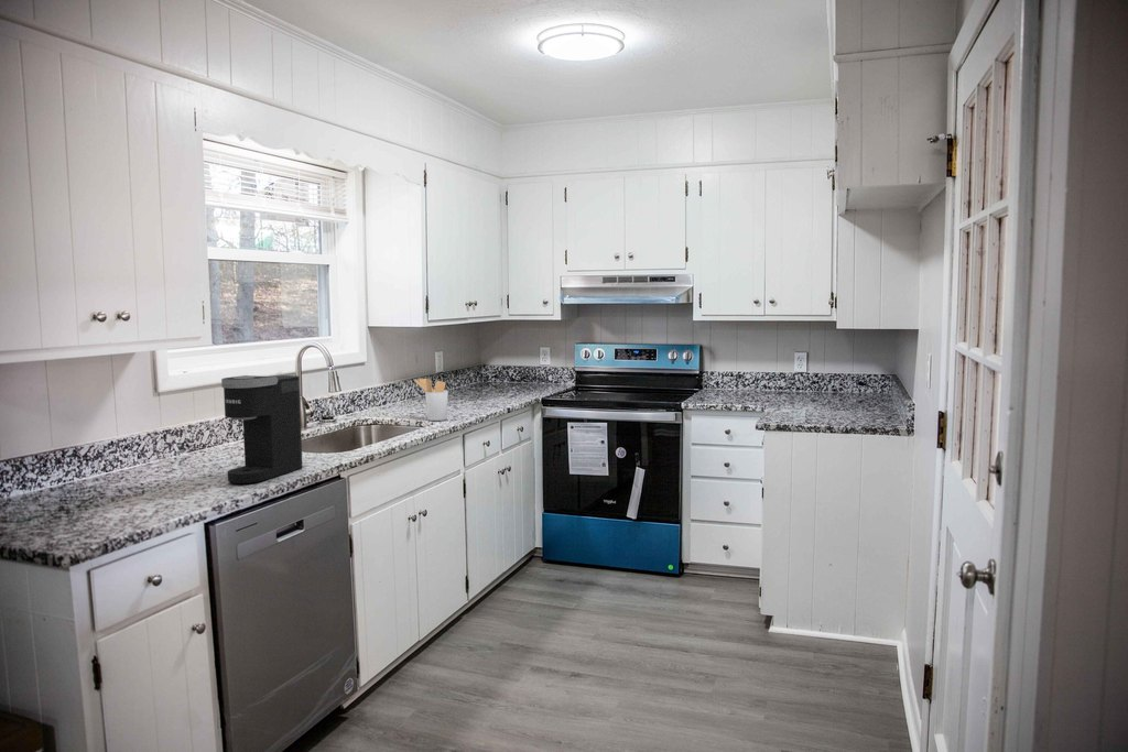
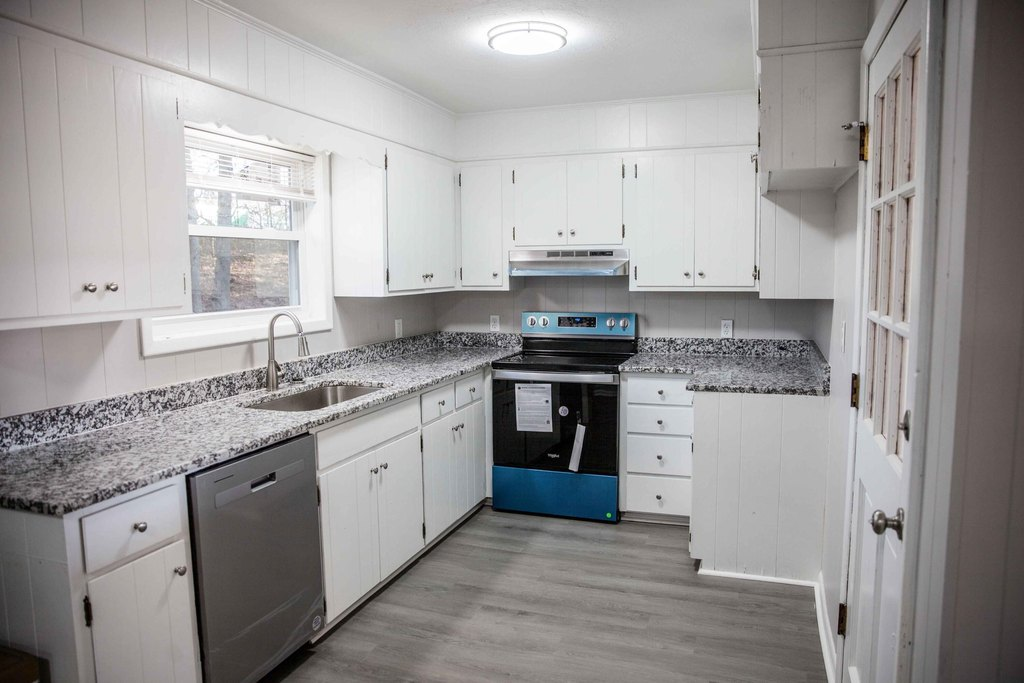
- utensil holder [413,378,449,422]
- coffee maker [220,374,303,484]
